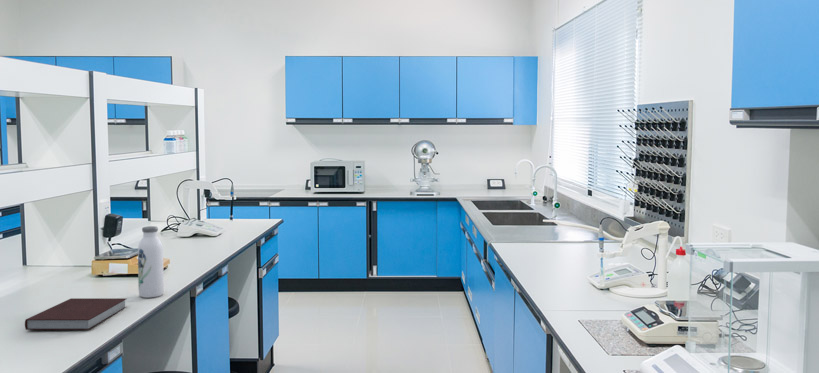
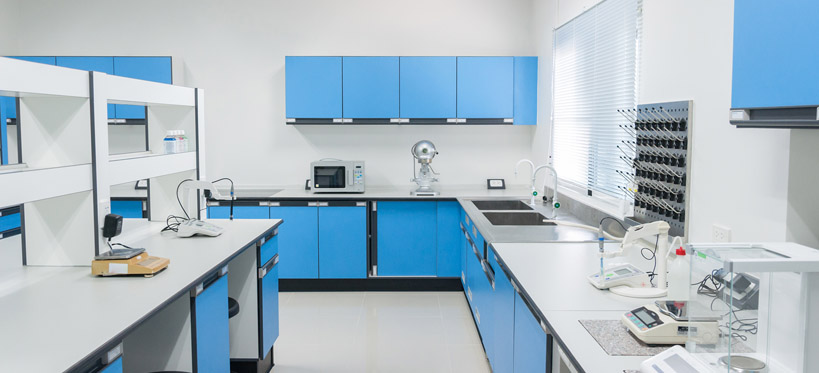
- notebook [24,297,128,331]
- water bottle [137,225,165,299]
